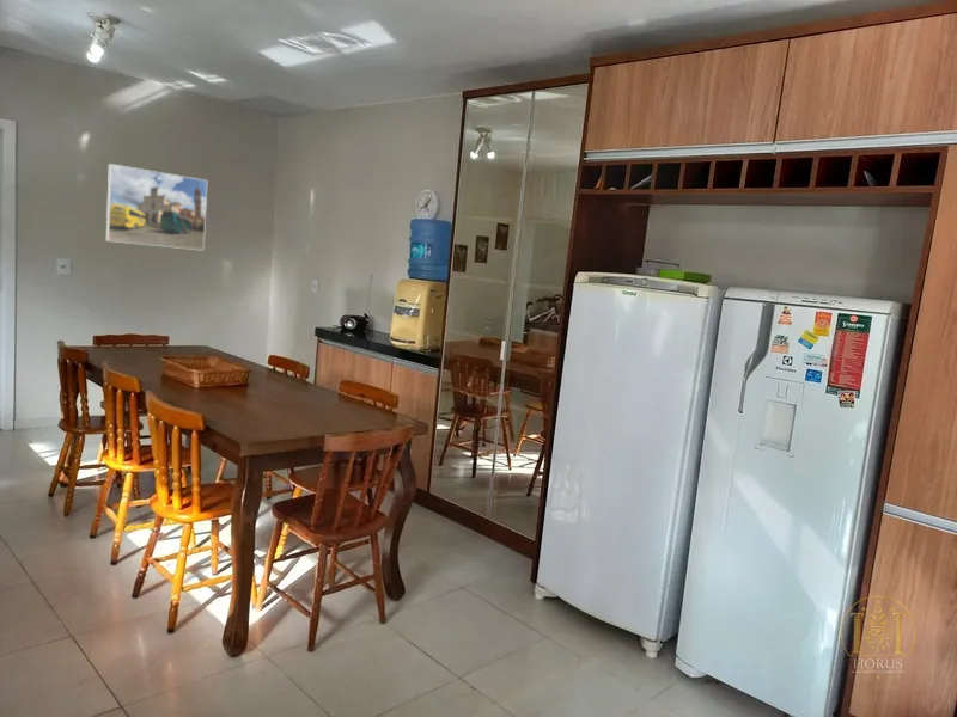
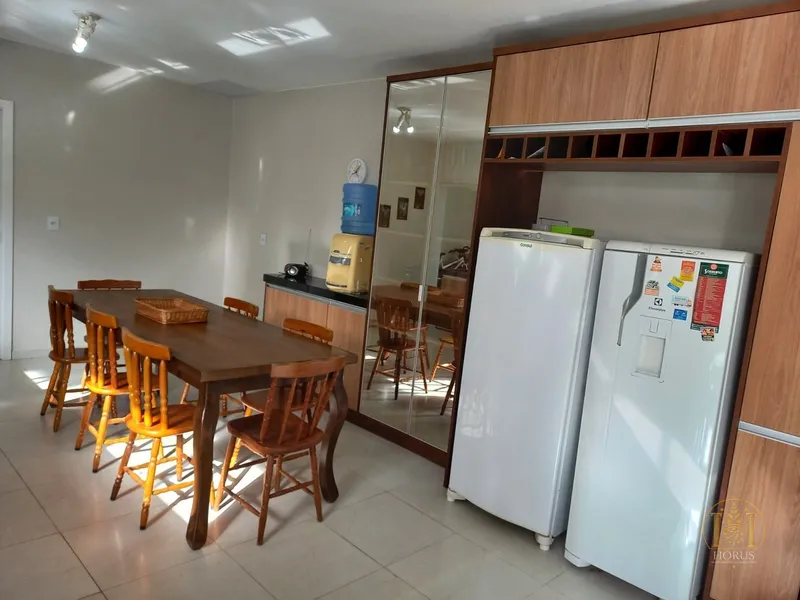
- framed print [105,163,208,252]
